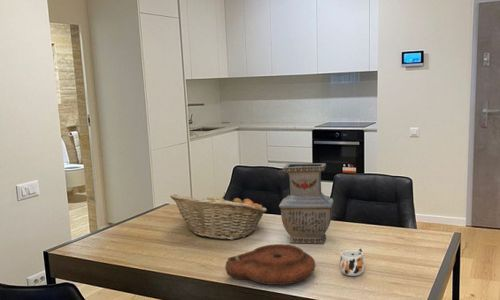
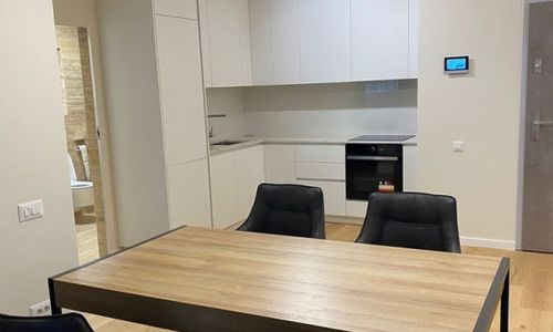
- vase [278,162,334,245]
- plate [224,243,316,286]
- fruit basket [169,192,268,241]
- mug [338,248,366,277]
